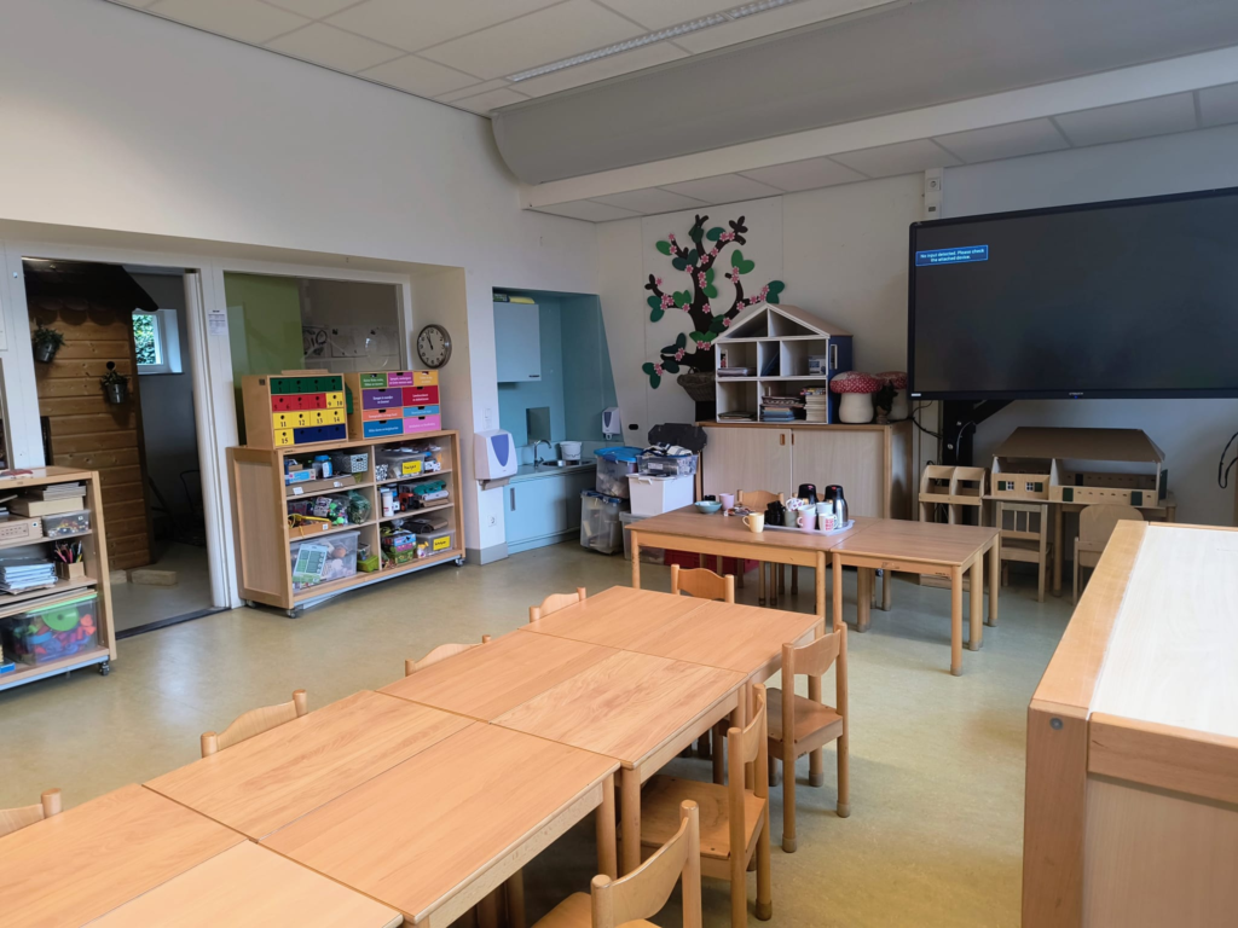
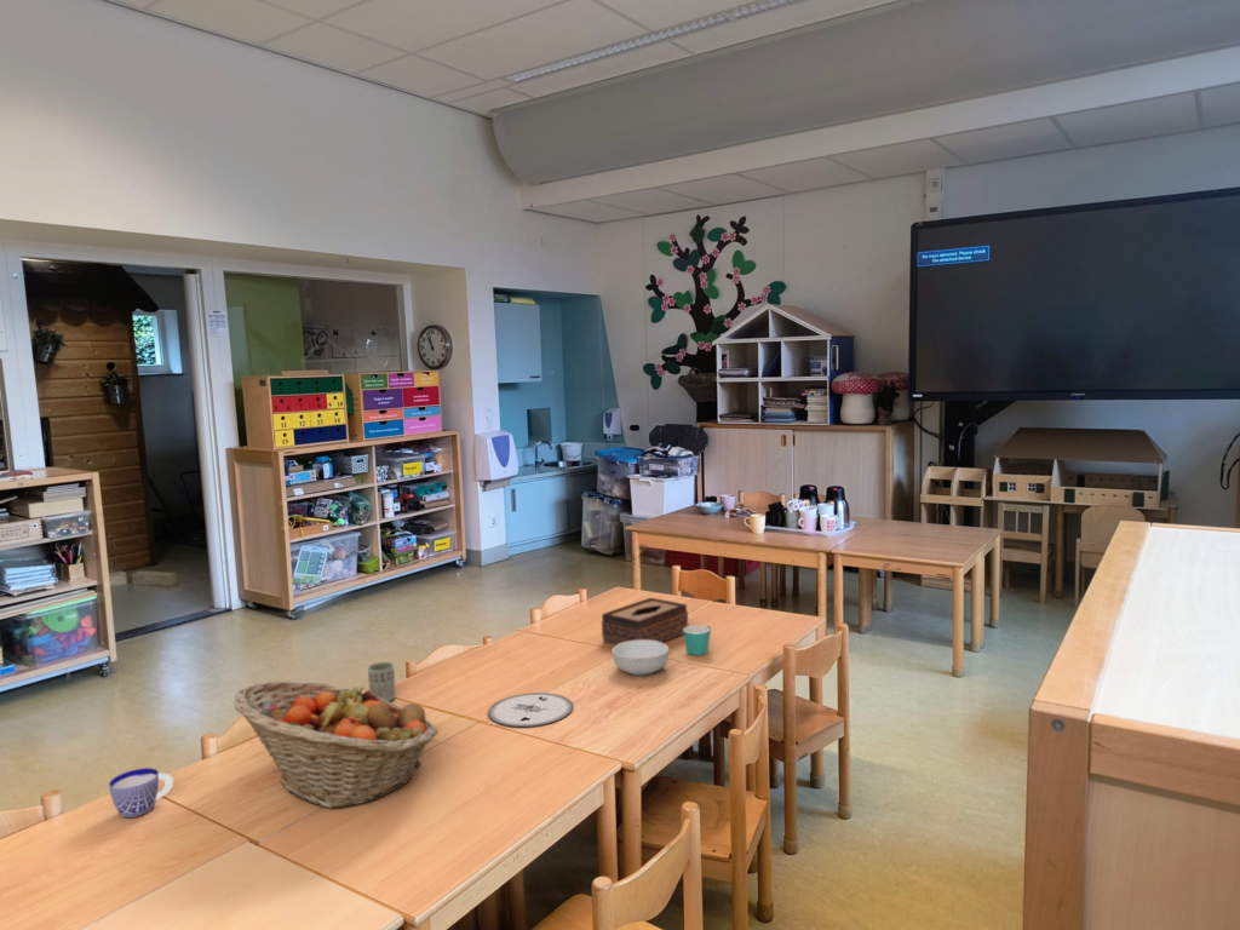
+ fruit basket [232,681,440,809]
+ mug [683,624,712,658]
+ tissue box [601,597,689,647]
+ plate [487,691,574,728]
+ cup [108,767,174,819]
+ cup [367,661,397,702]
+ cereal bowl [612,639,670,676]
